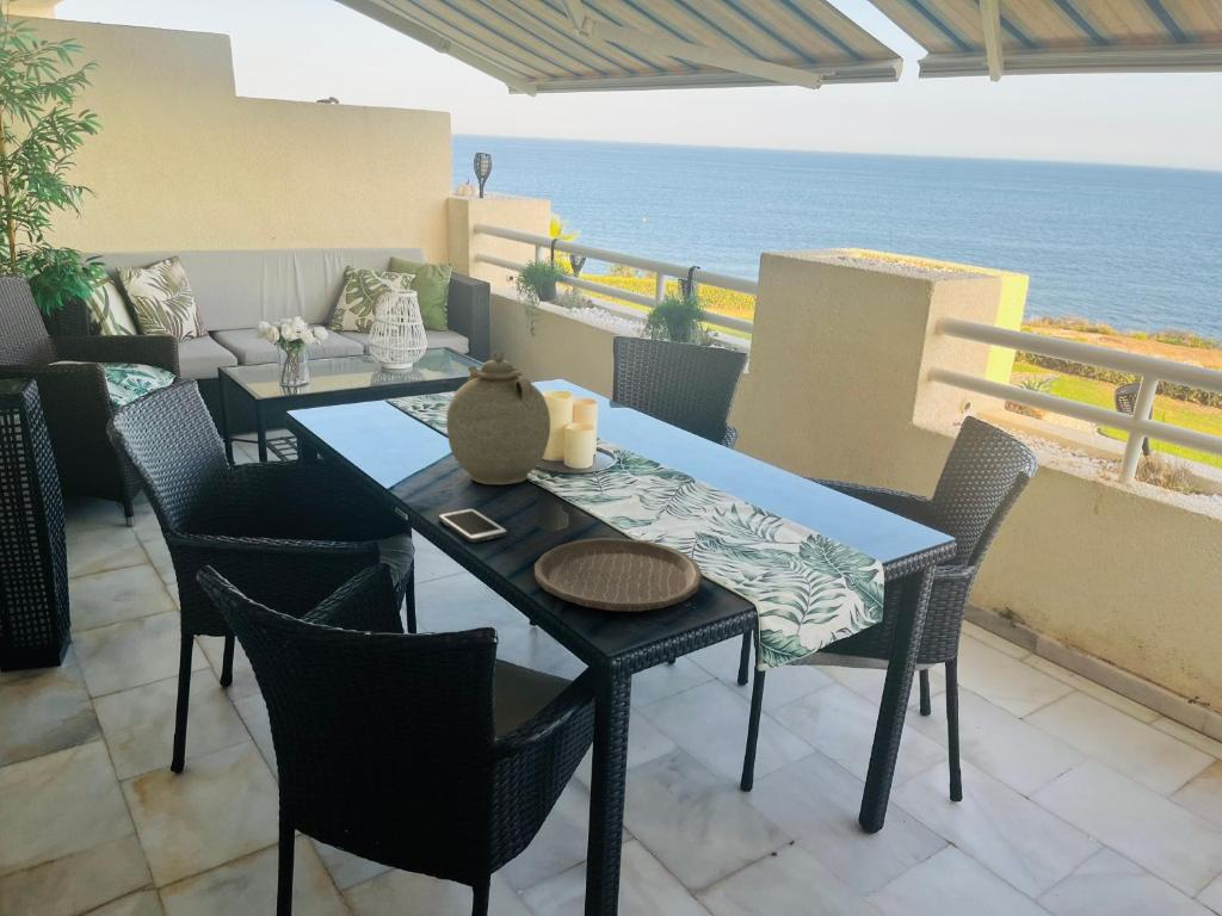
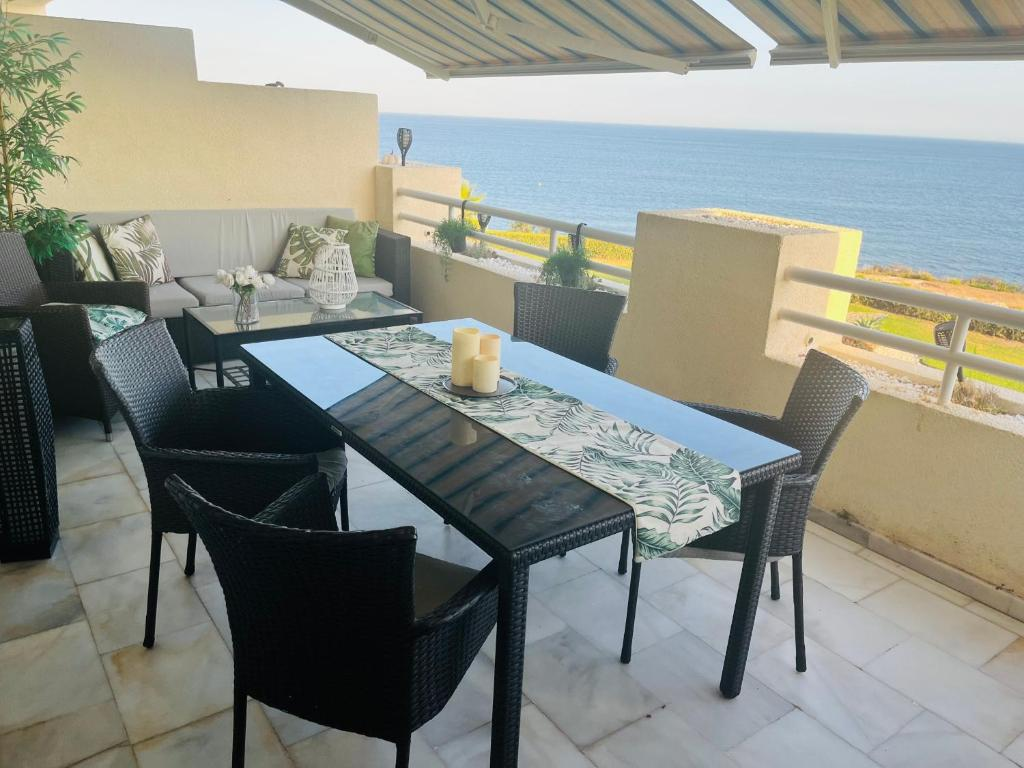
- plate [533,537,704,612]
- cell phone [437,507,508,544]
- teapot [445,349,551,485]
